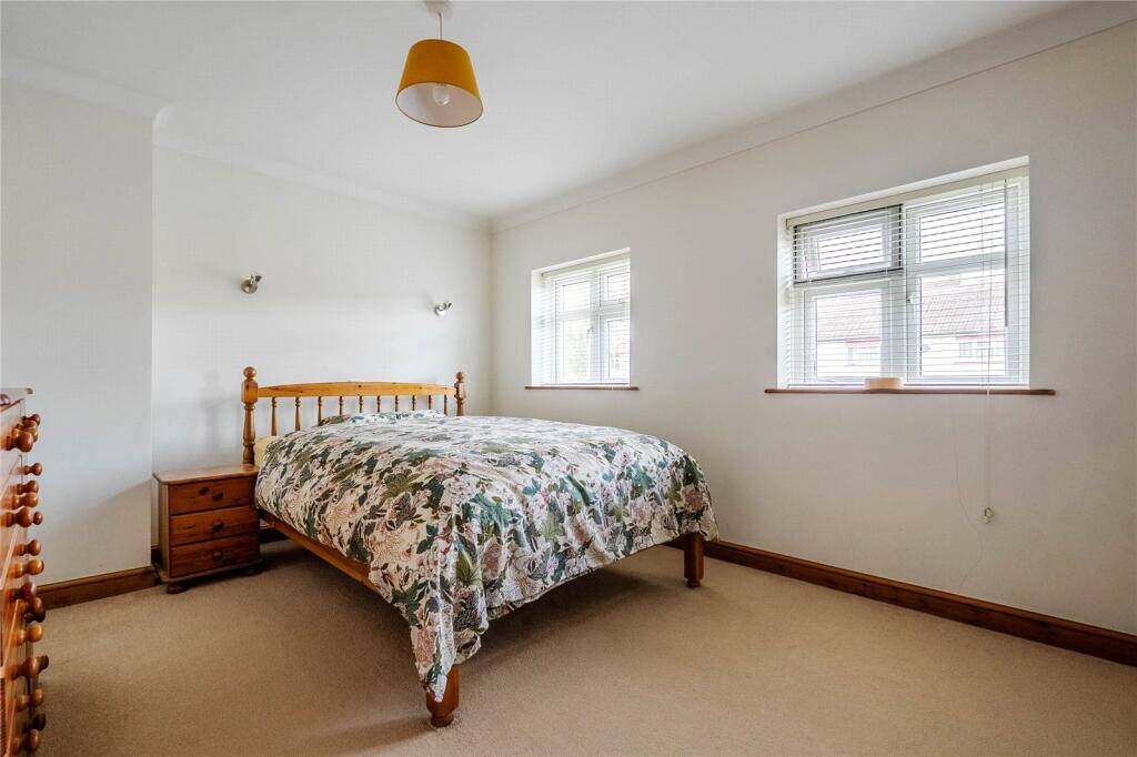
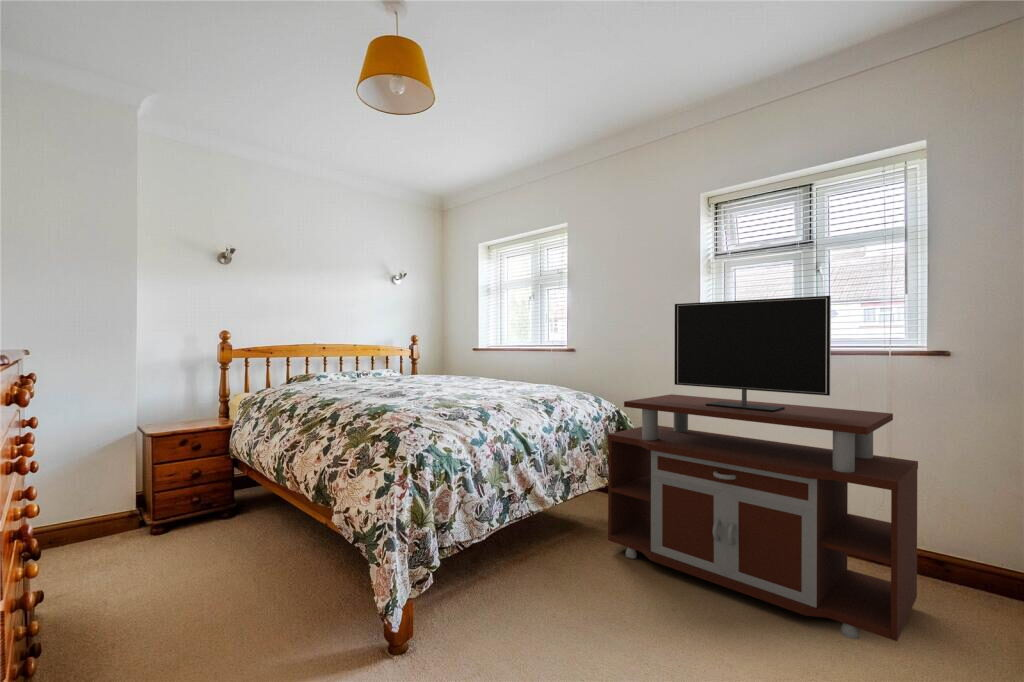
+ tv stand [607,295,919,642]
